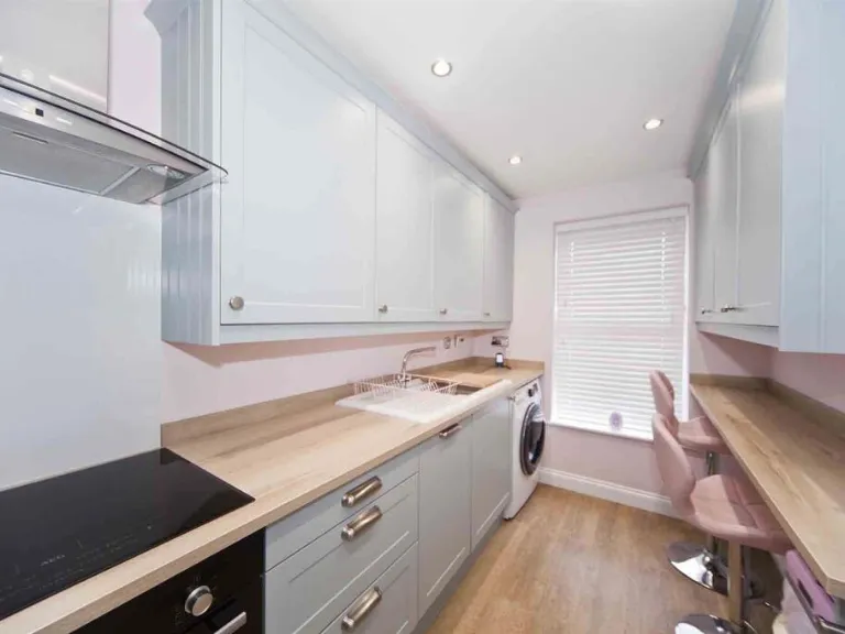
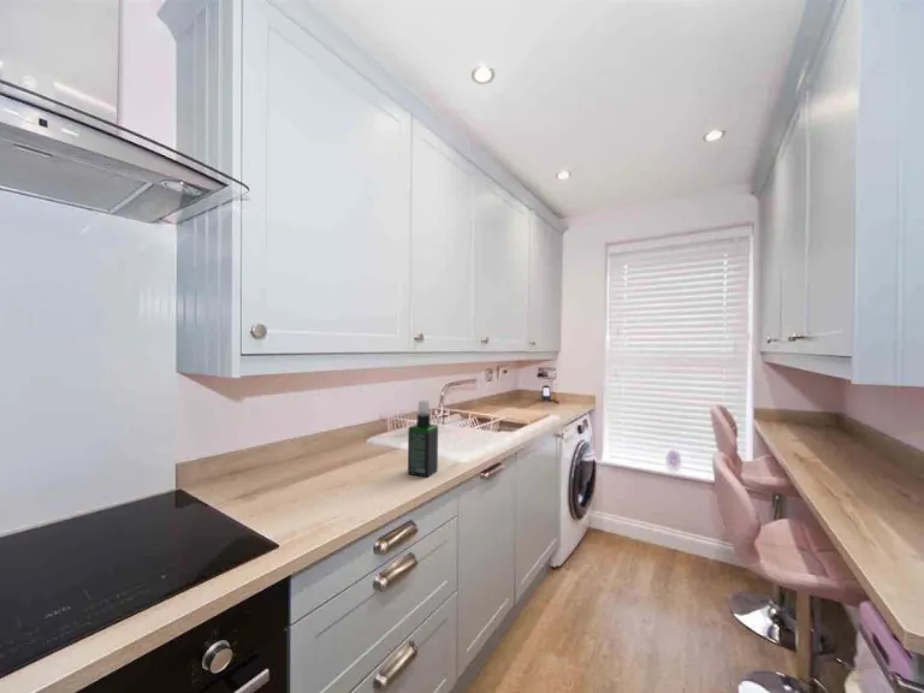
+ spray bottle [407,399,439,479]
